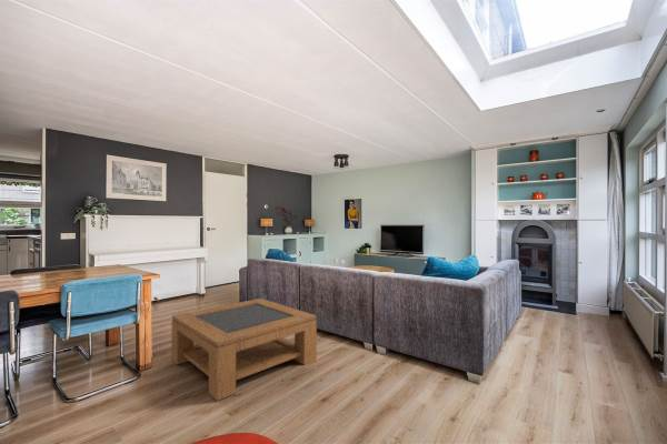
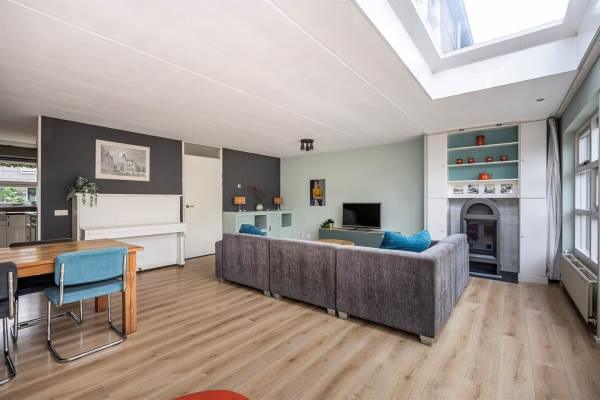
- coffee table [170,297,318,402]
